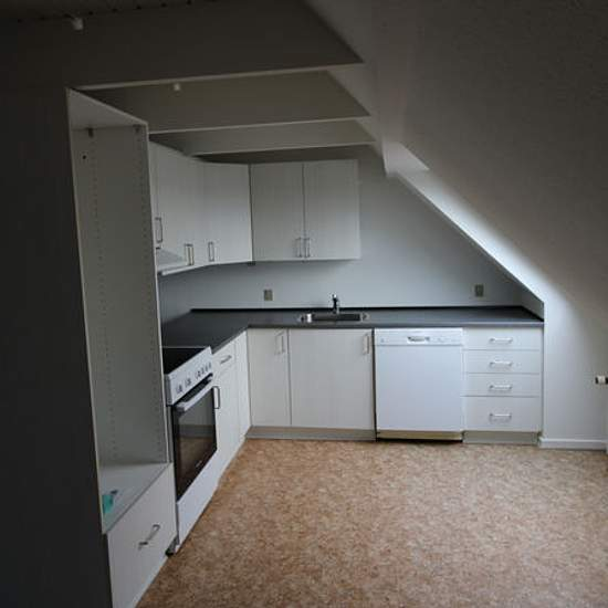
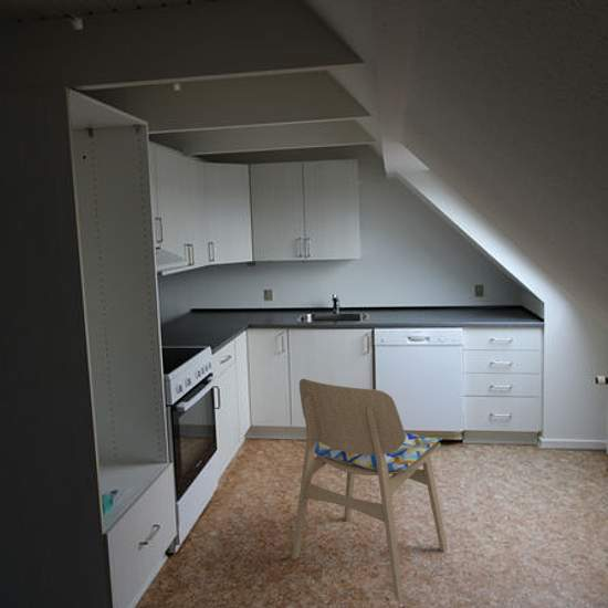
+ dining chair [291,378,449,601]
